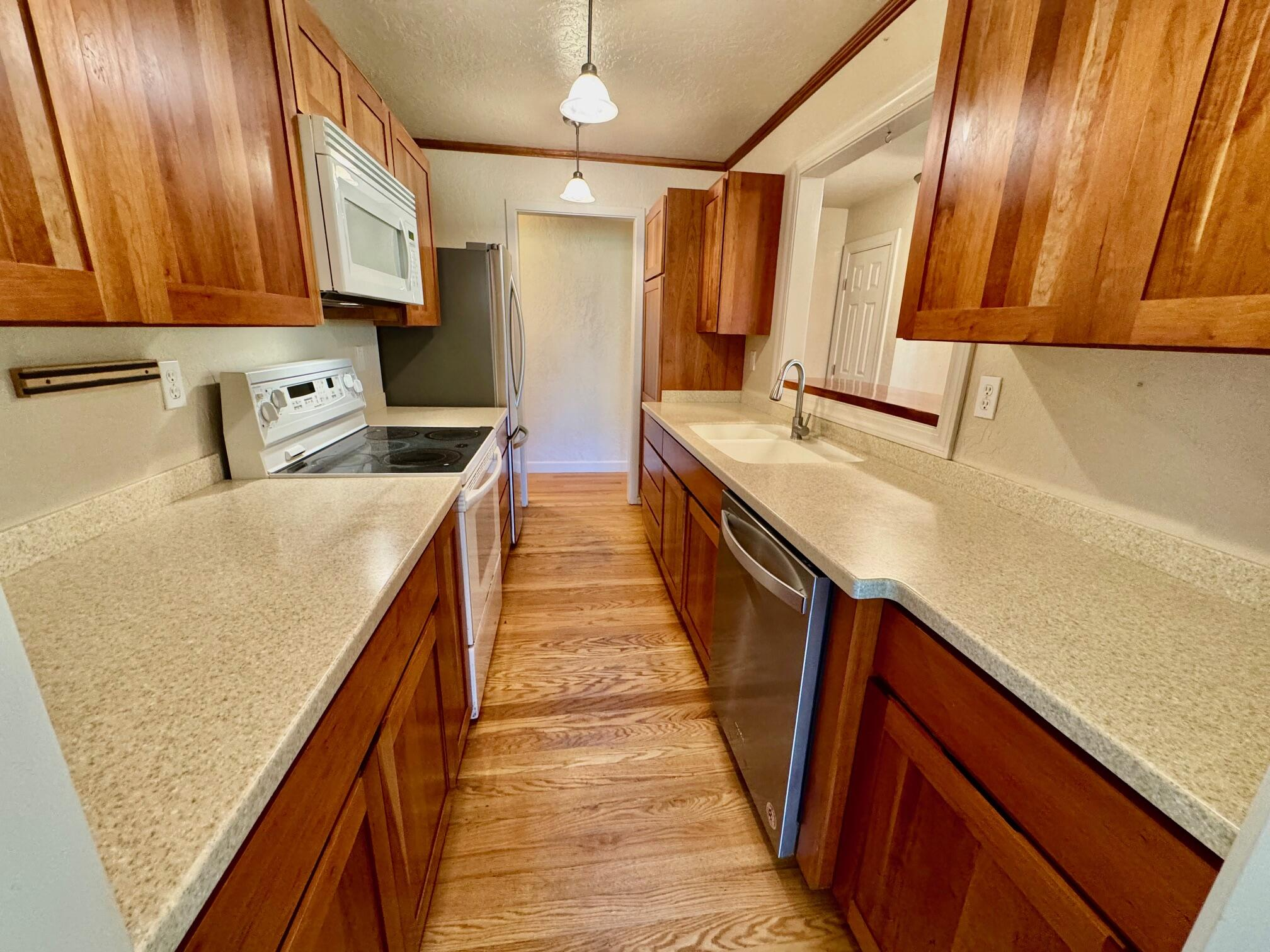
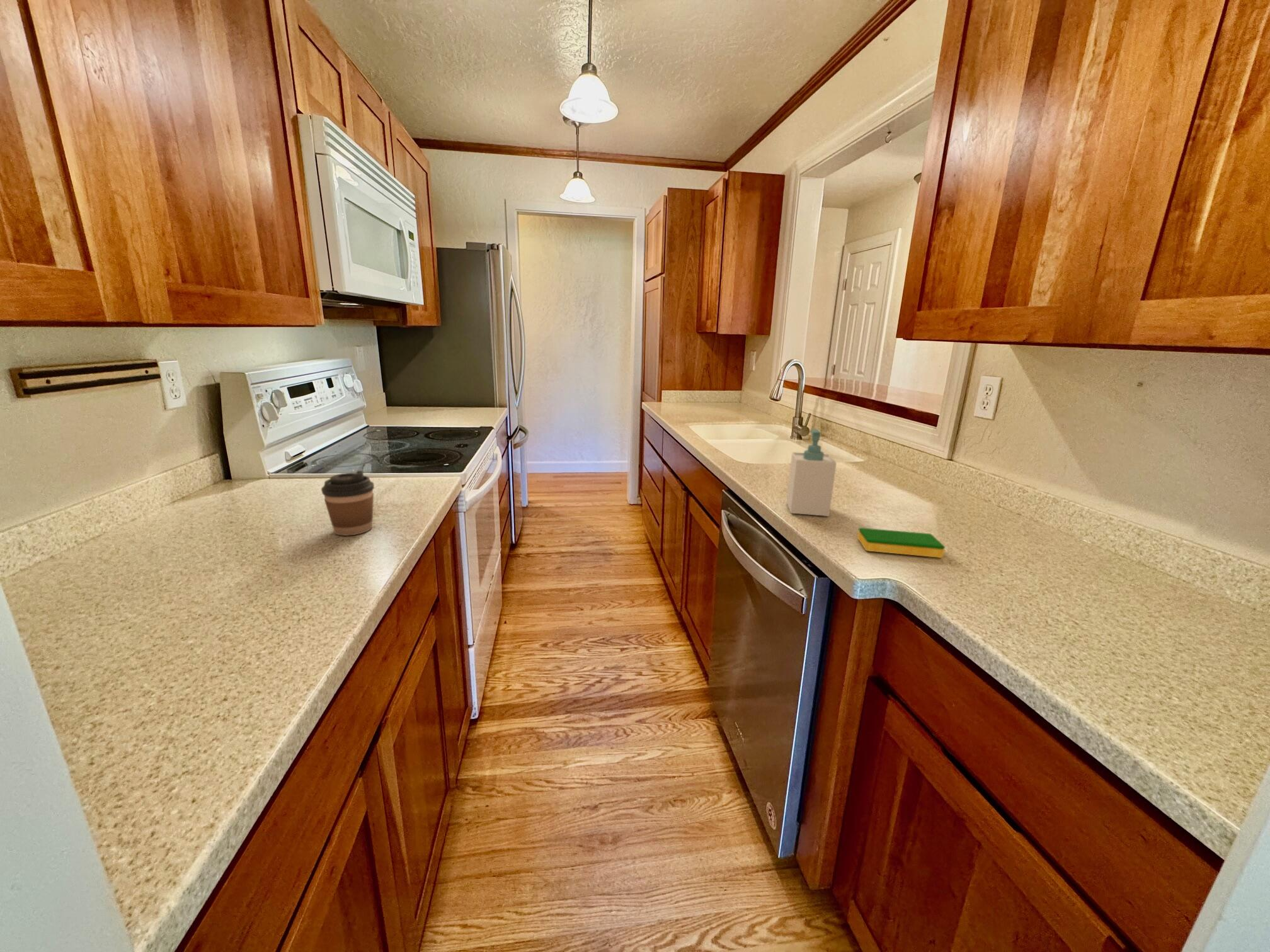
+ coffee cup [321,470,375,536]
+ dish sponge [857,527,946,558]
+ soap bottle [786,428,837,517]
